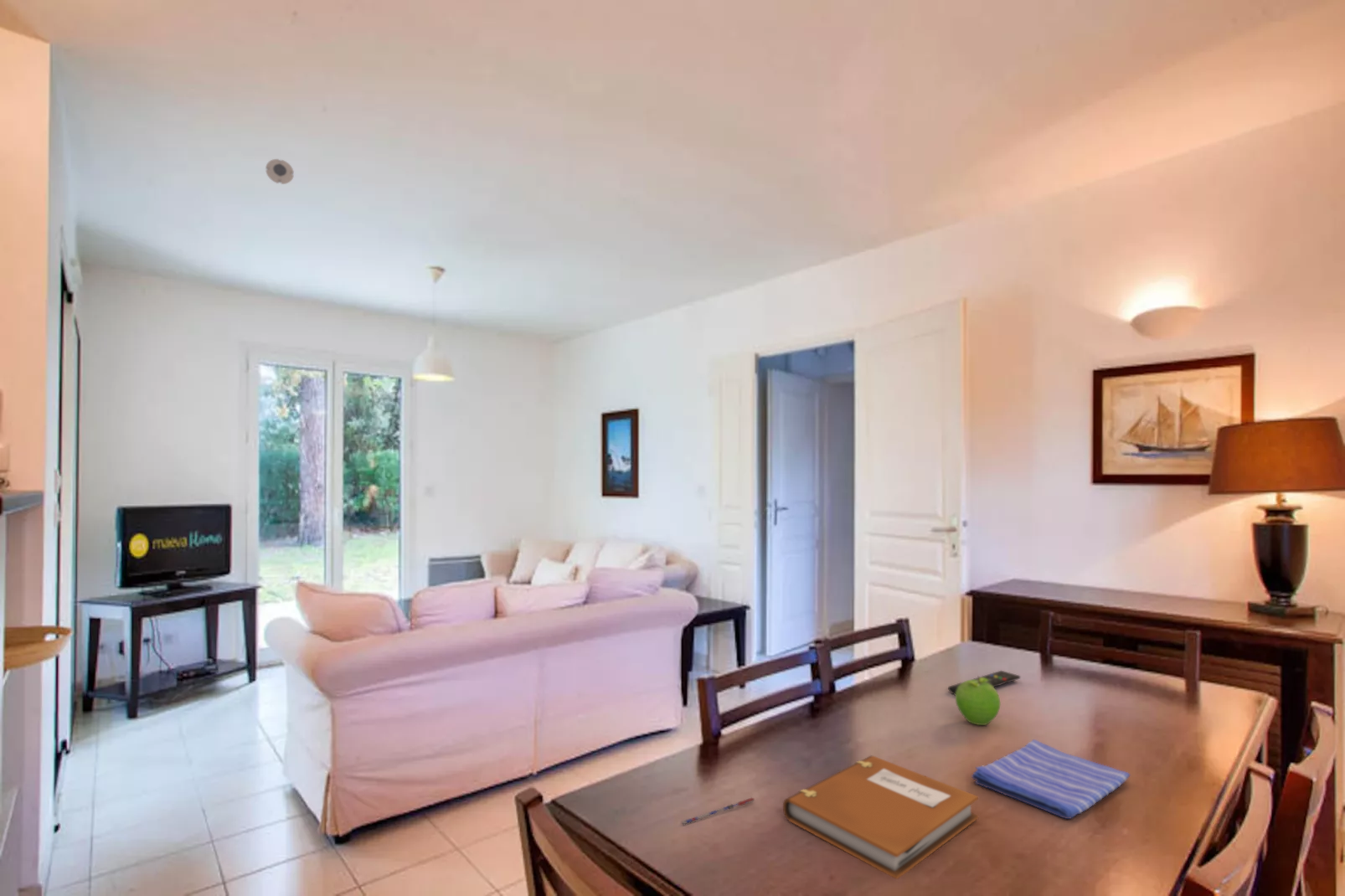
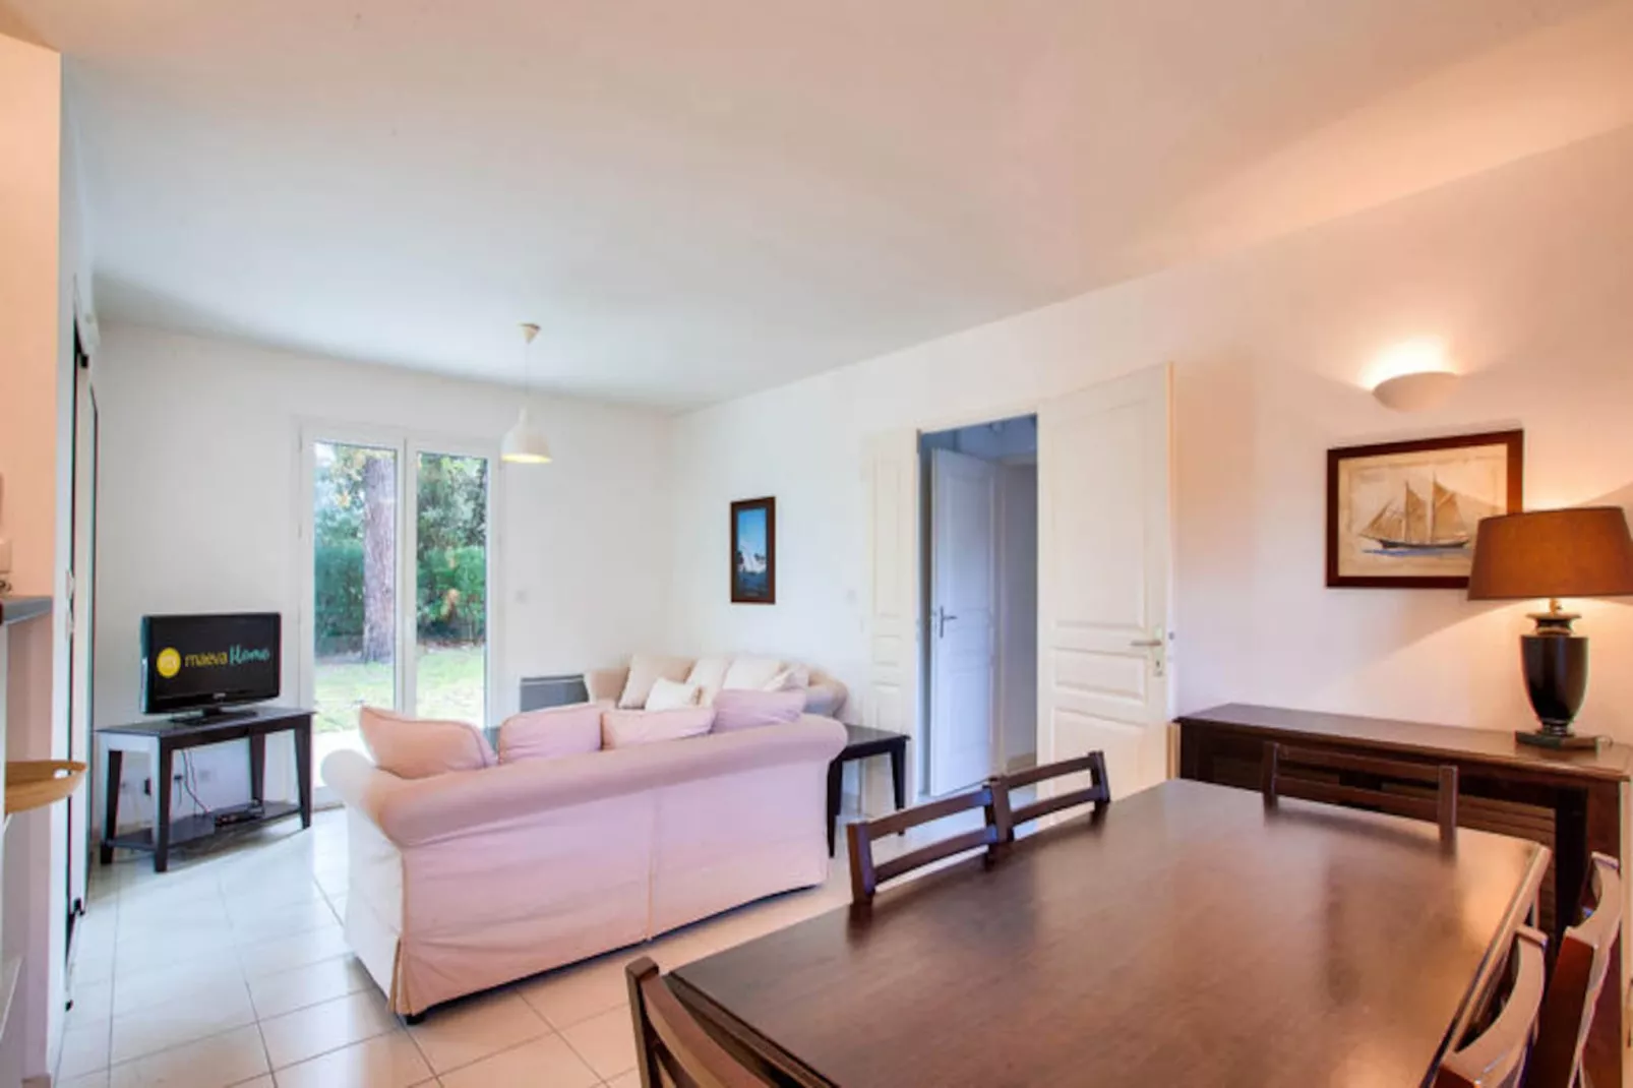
- smoke detector [265,158,295,185]
- fruit [955,675,1002,726]
- notebook [782,754,979,880]
- dish towel [971,739,1131,820]
- remote control [947,670,1021,696]
- pen [681,796,755,826]
